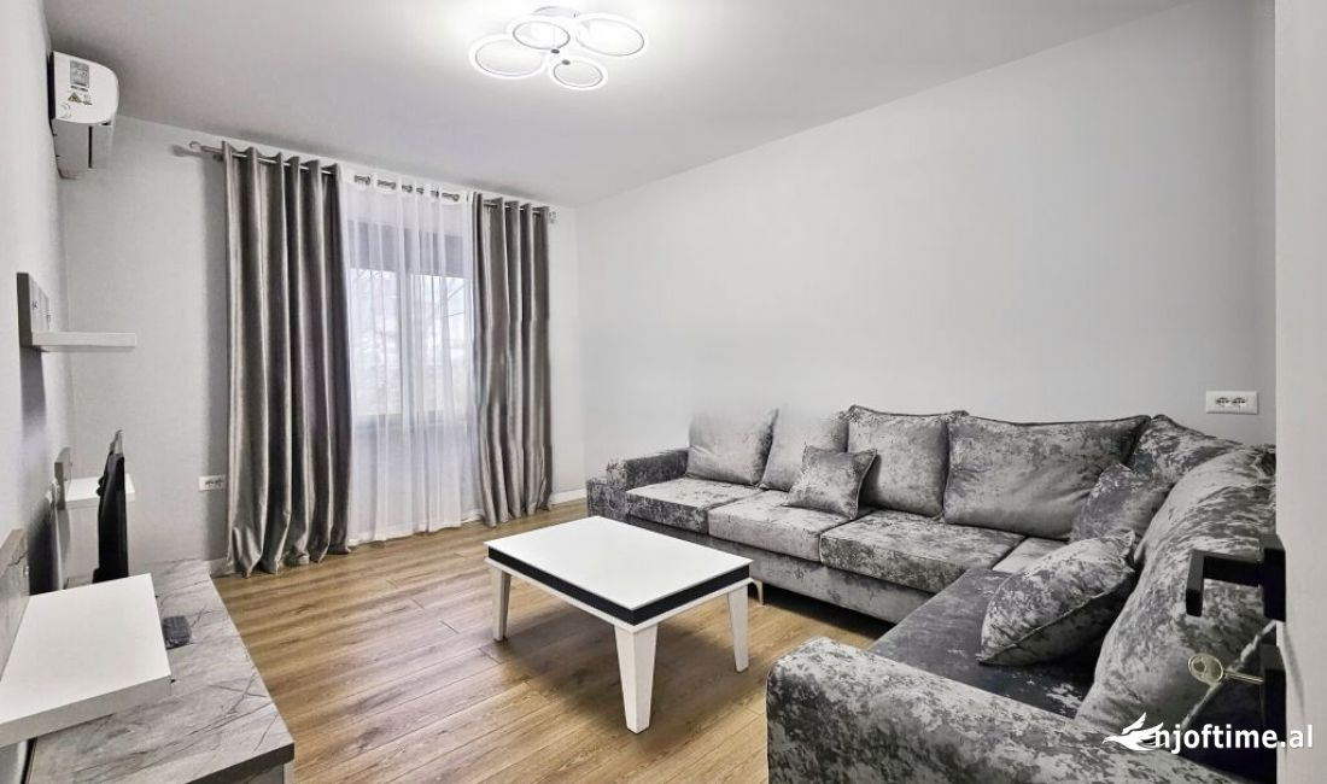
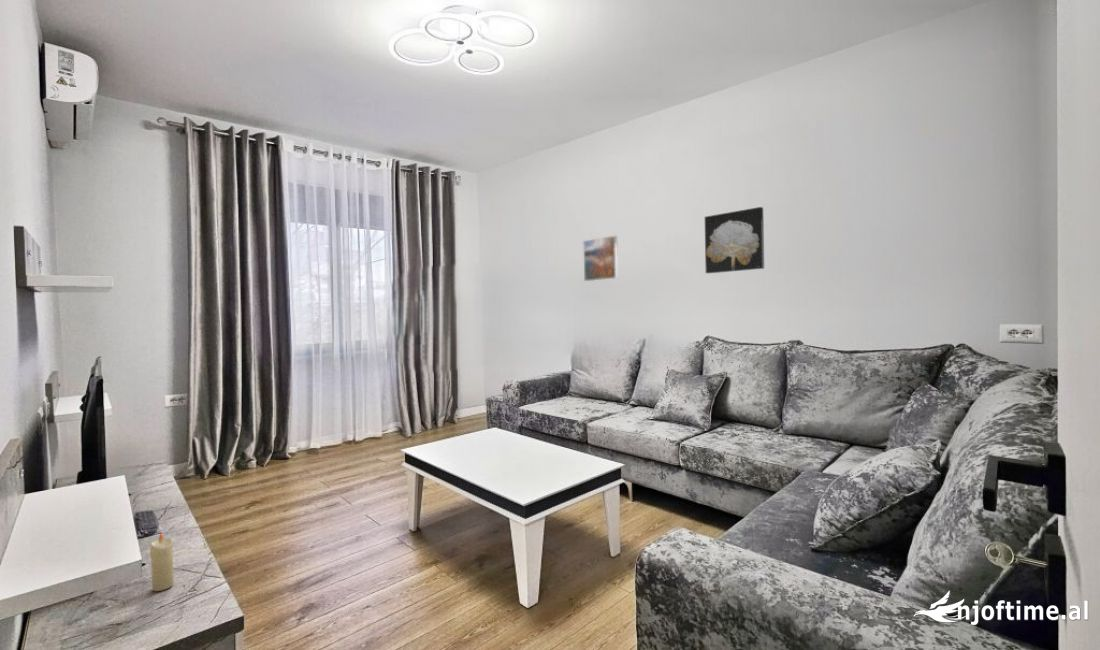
+ wall art [704,206,765,275]
+ candle [149,531,175,592]
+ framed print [582,235,619,282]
